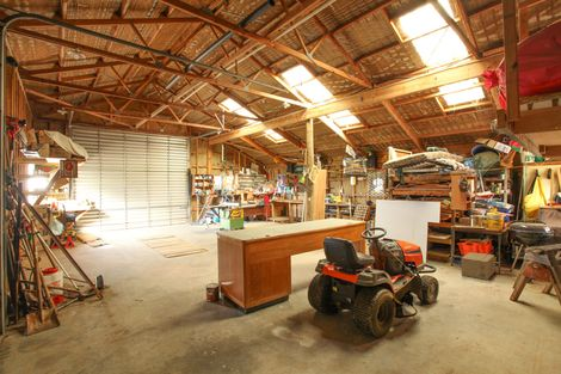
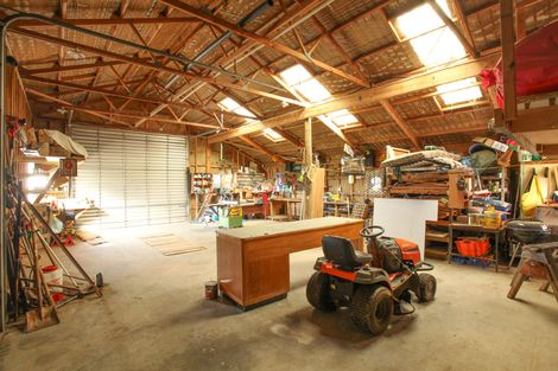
- cardboard box [460,251,495,281]
